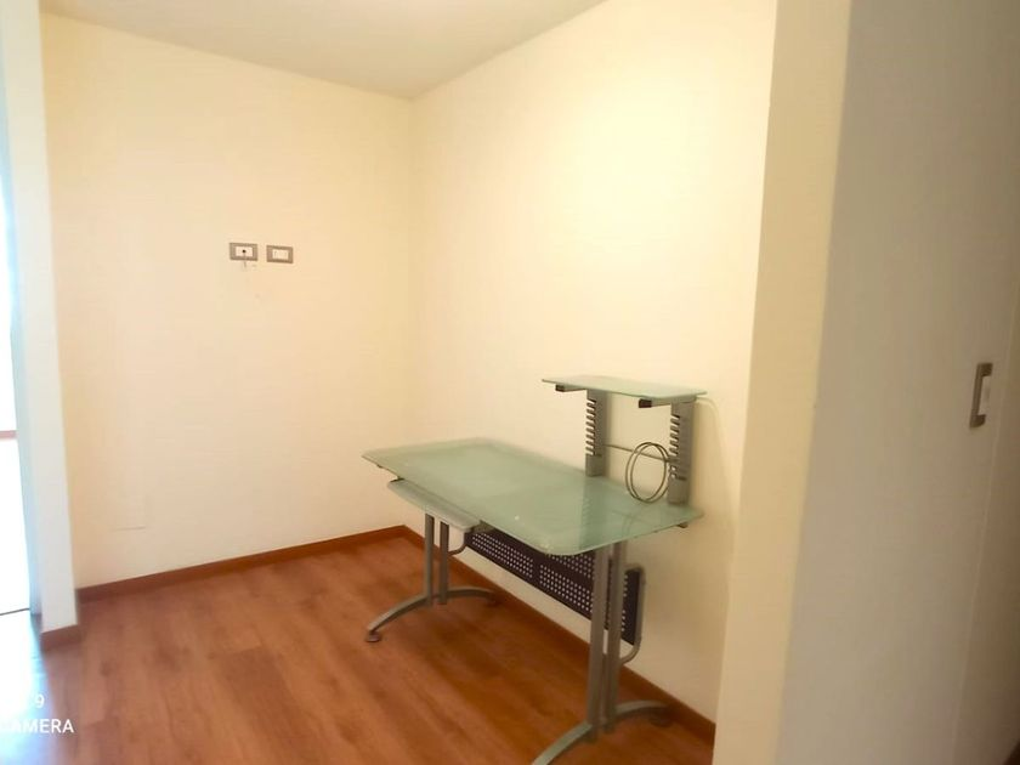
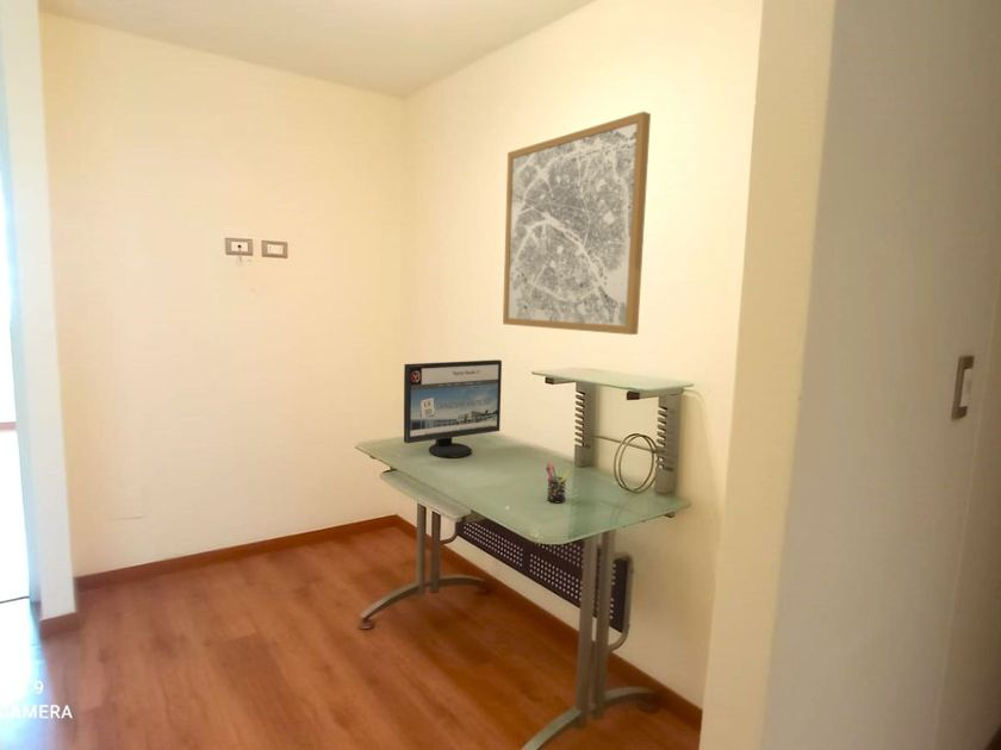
+ pen holder [545,462,571,504]
+ wall art [502,111,652,336]
+ computer monitor [403,358,503,460]
